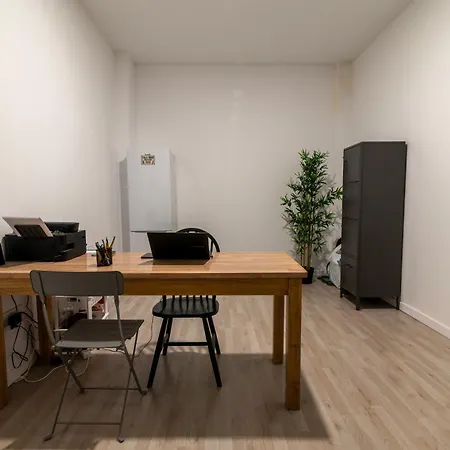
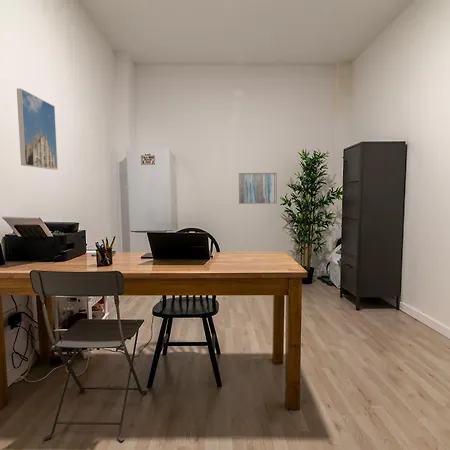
+ wall art [238,172,278,205]
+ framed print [16,88,59,171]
